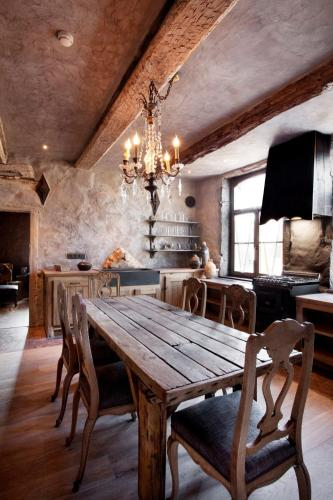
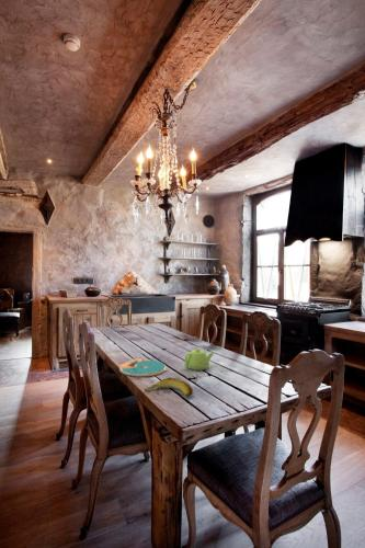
+ plate [118,357,168,378]
+ teapot [183,347,215,372]
+ banana [144,377,194,398]
